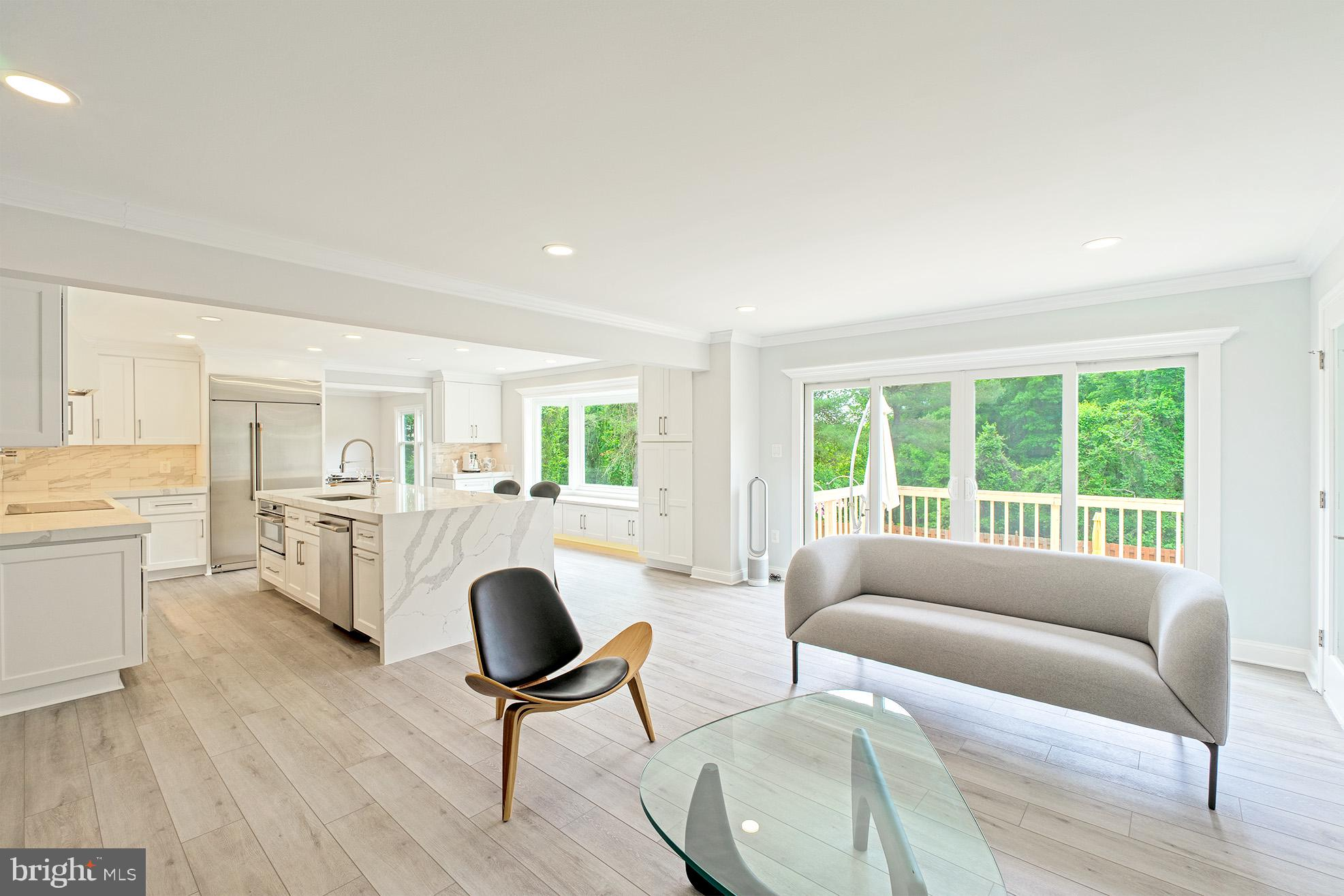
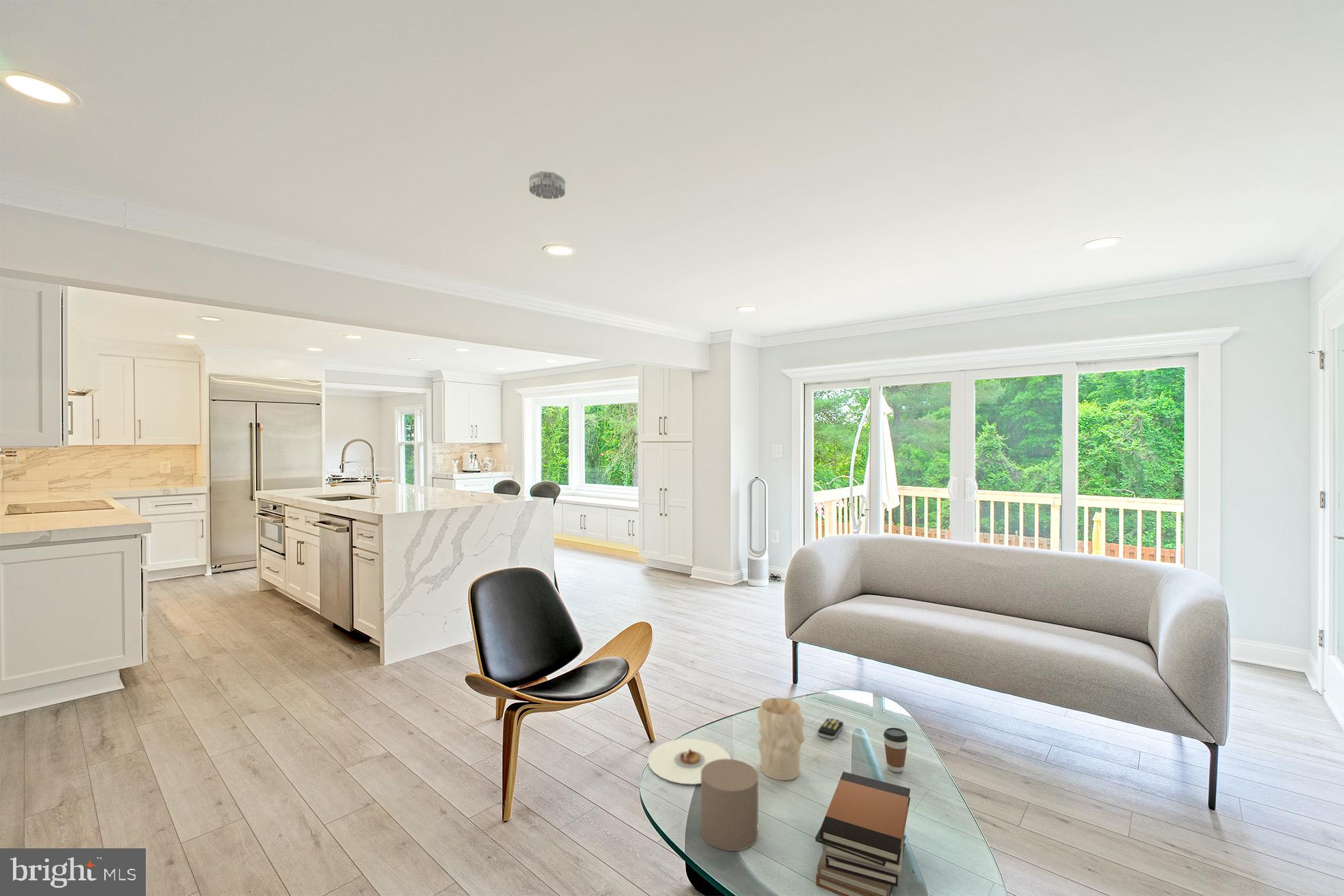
+ book stack [815,771,911,896]
+ plate [647,738,732,785]
+ coffee cup [883,727,909,773]
+ smoke detector [529,170,566,199]
+ candle [700,758,759,852]
+ vase [757,697,805,781]
+ remote control [817,717,844,740]
